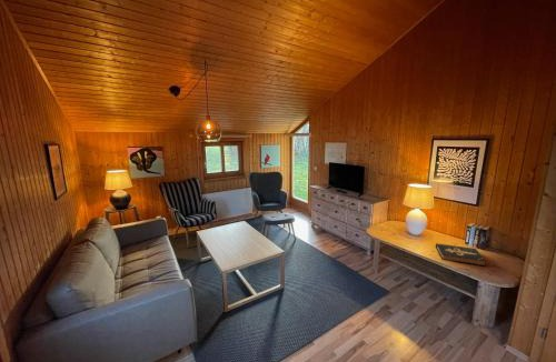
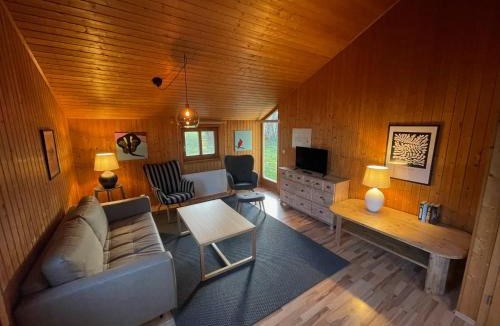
- book [435,242,487,268]
